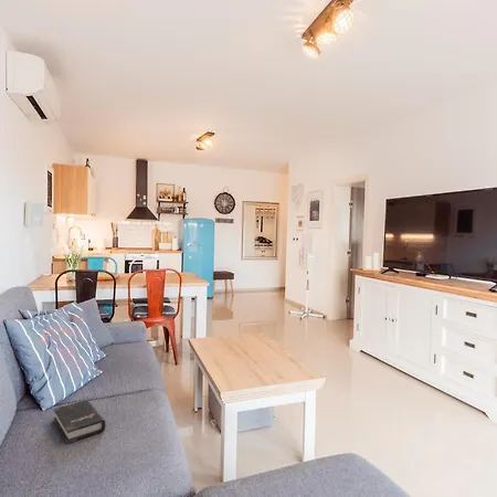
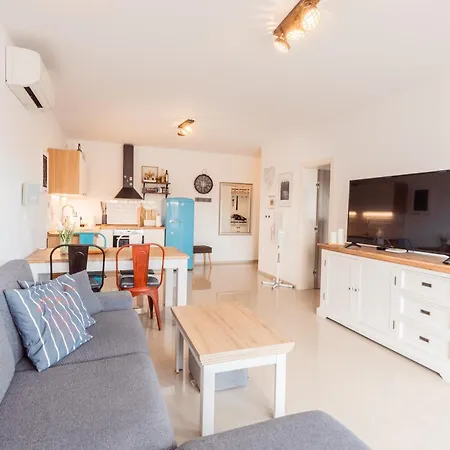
- hardback book [53,400,106,445]
